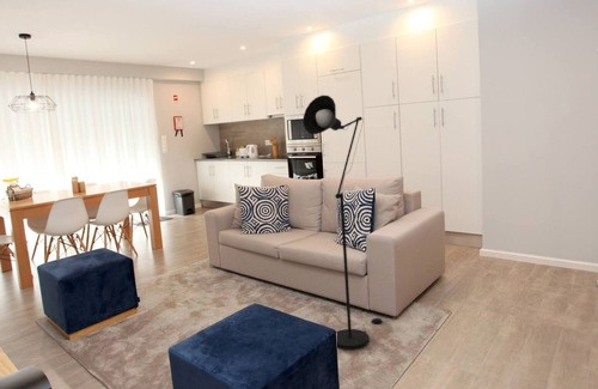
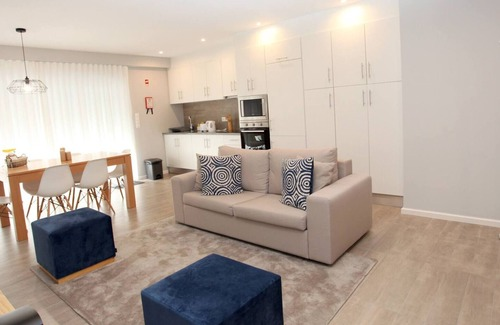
- floor lamp [303,95,384,350]
